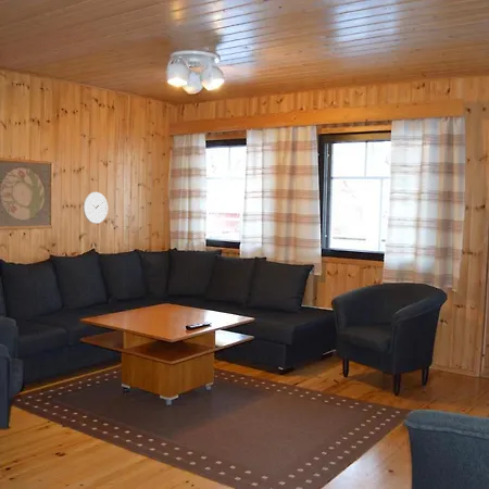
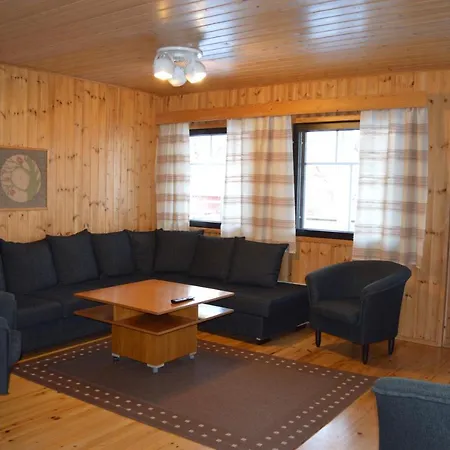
- wall clock [82,191,109,225]
